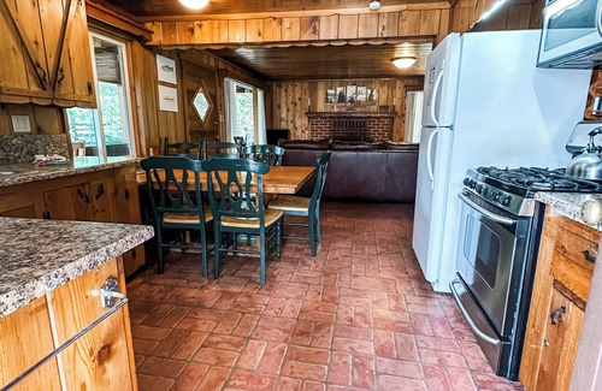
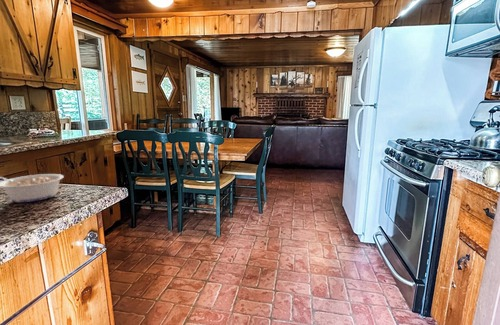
+ legume [0,173,65,203]
